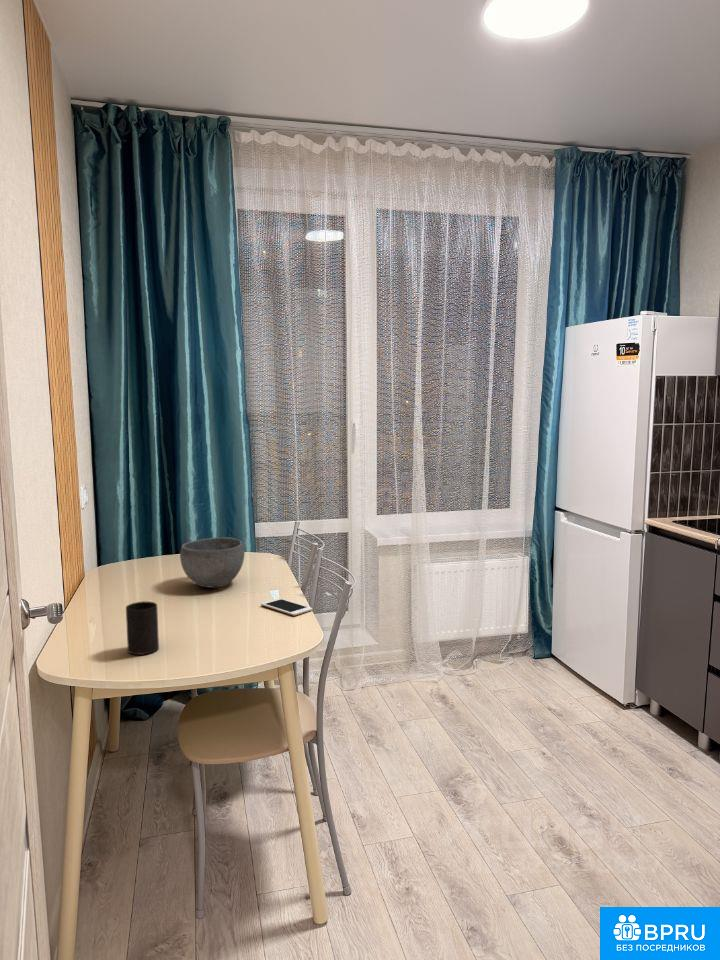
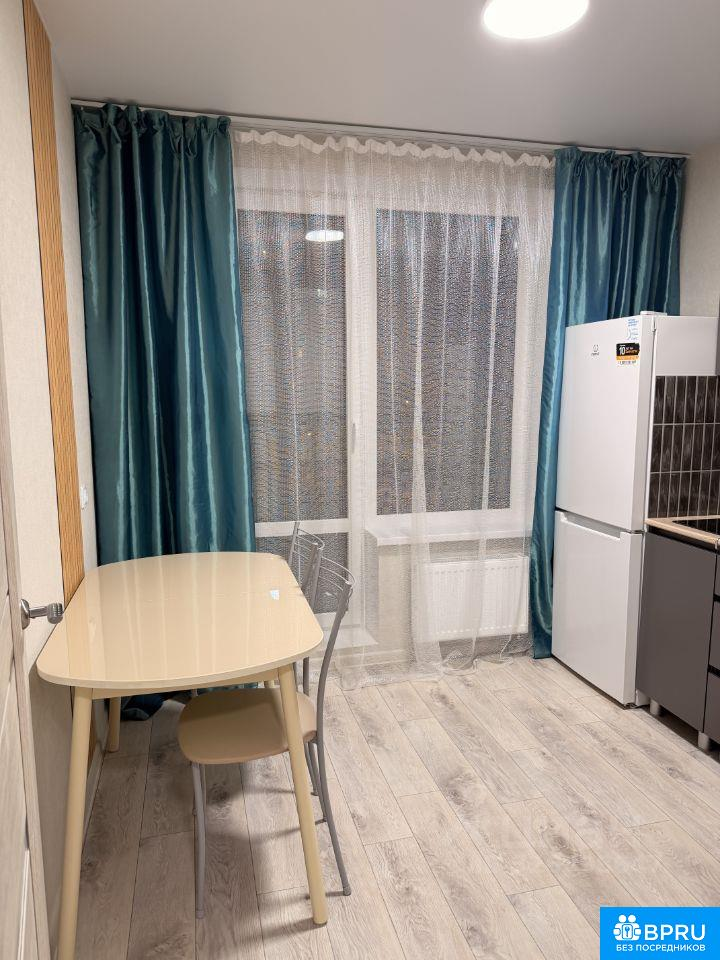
- bowl [179,536,246,588]
- cup [125,600,160,656]
- cell phone [260,597,313,616]
